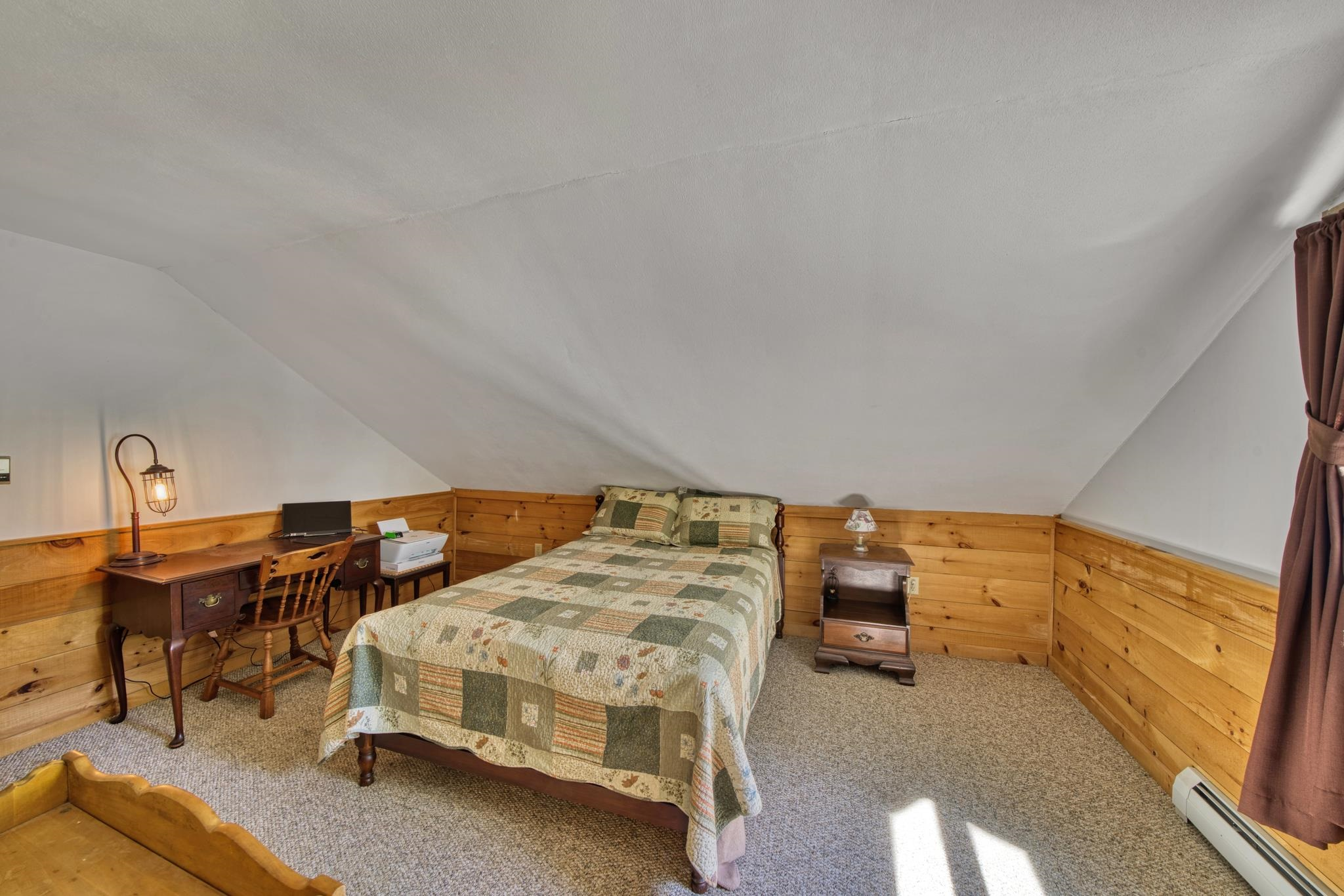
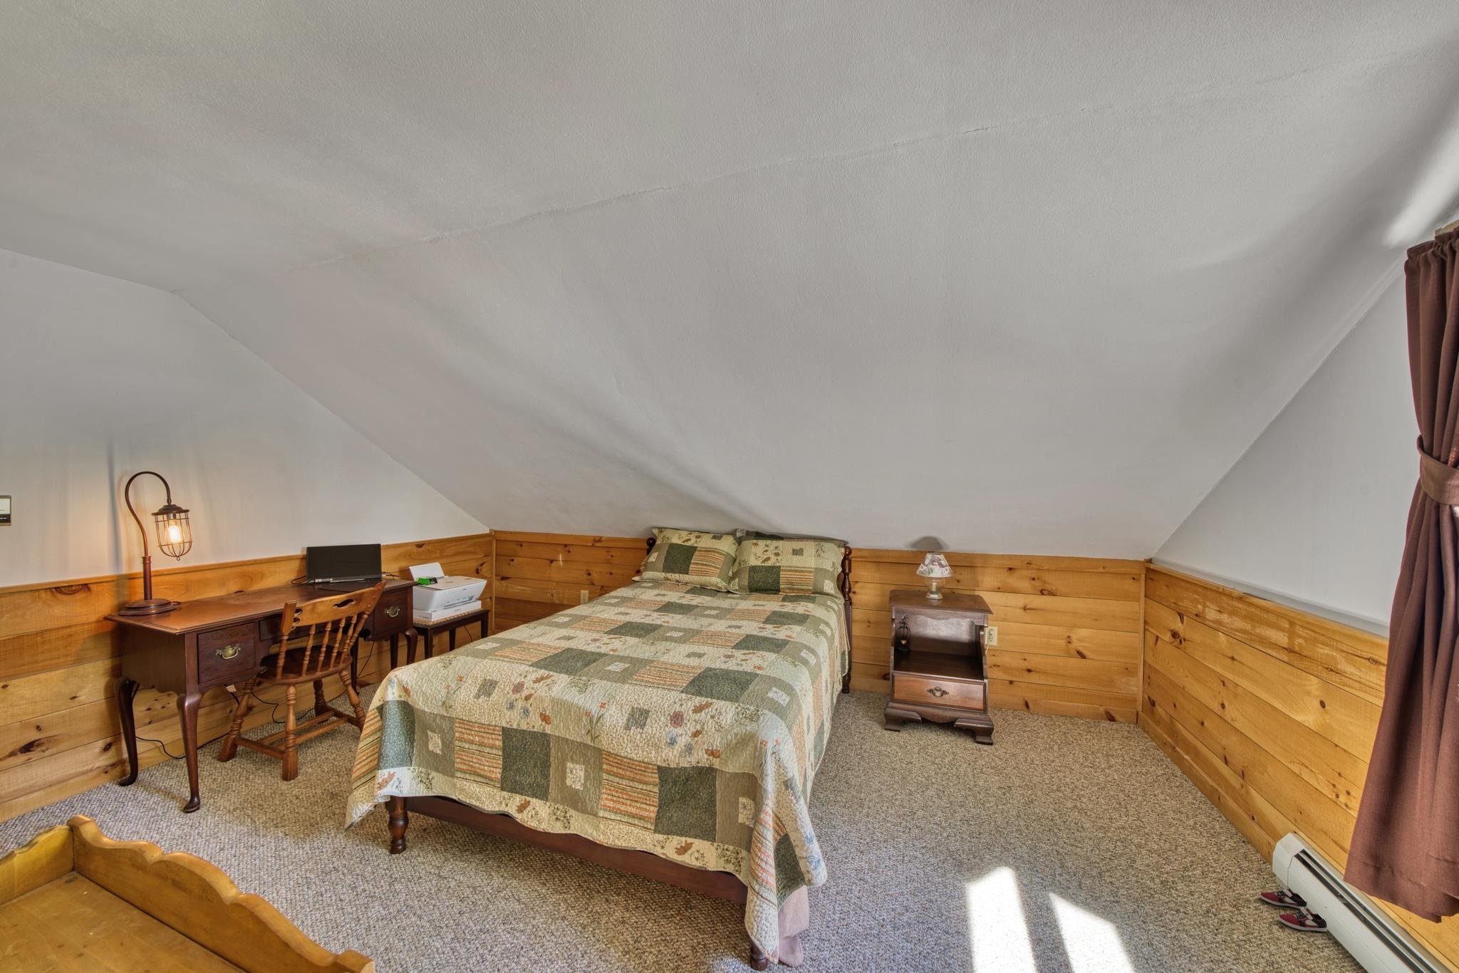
+ sneaker [1259,887,1328,933]
